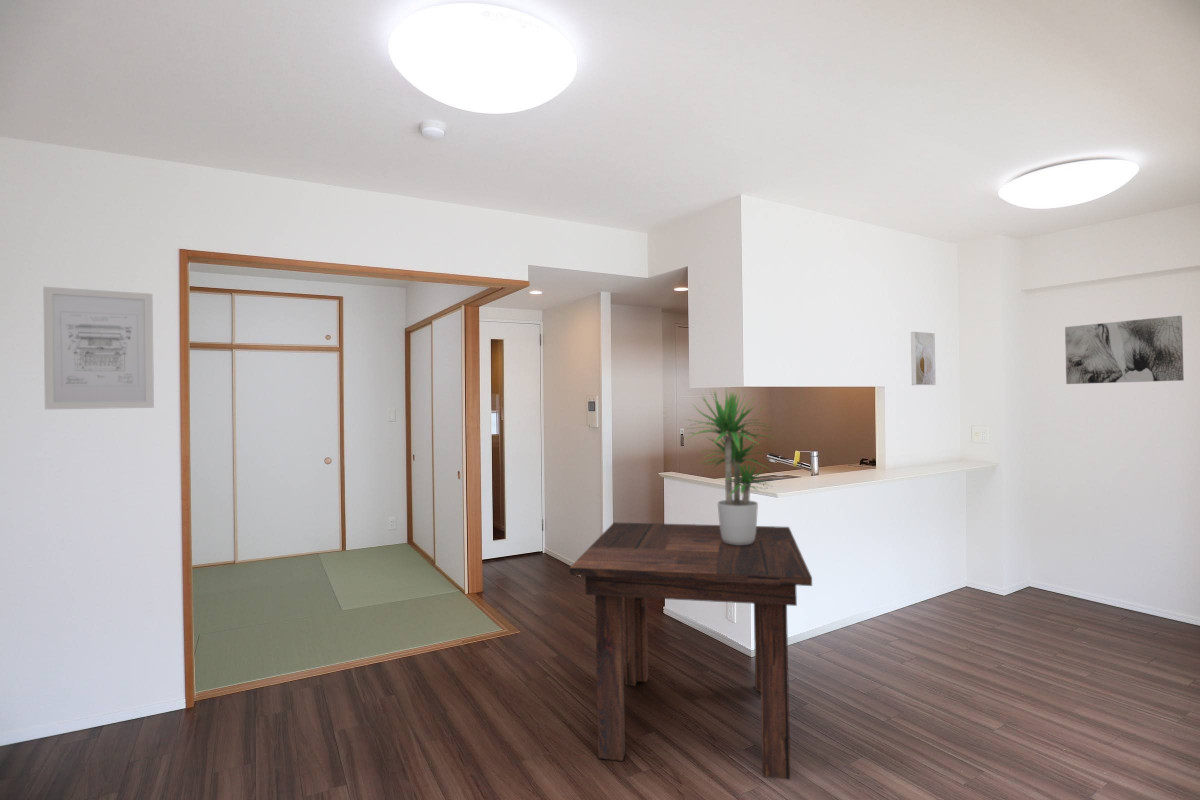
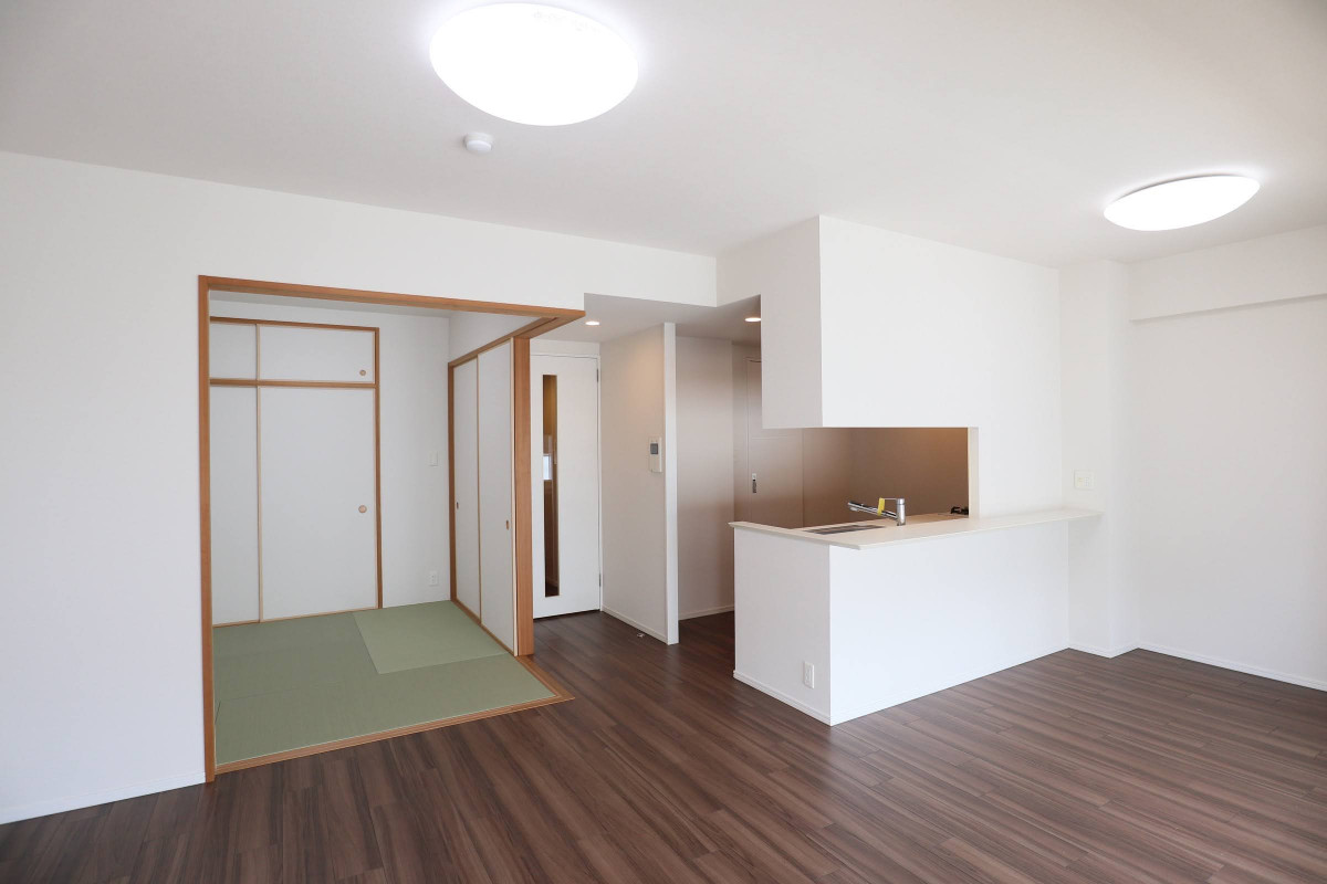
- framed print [910,331,937,386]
- dining table [569,521,813,780]
- wall art [42,286,155,410]
- wall art [1064,315,1185,385]
- potted plant [683,387,777,545]
